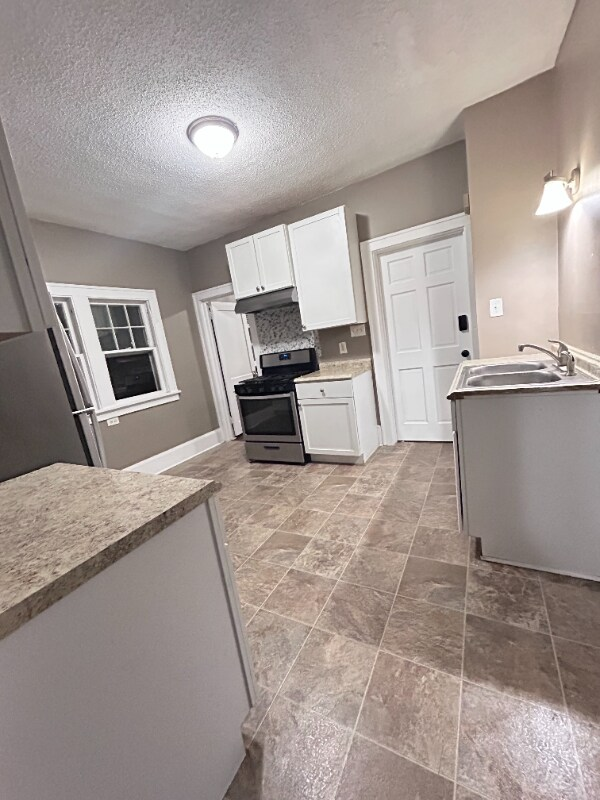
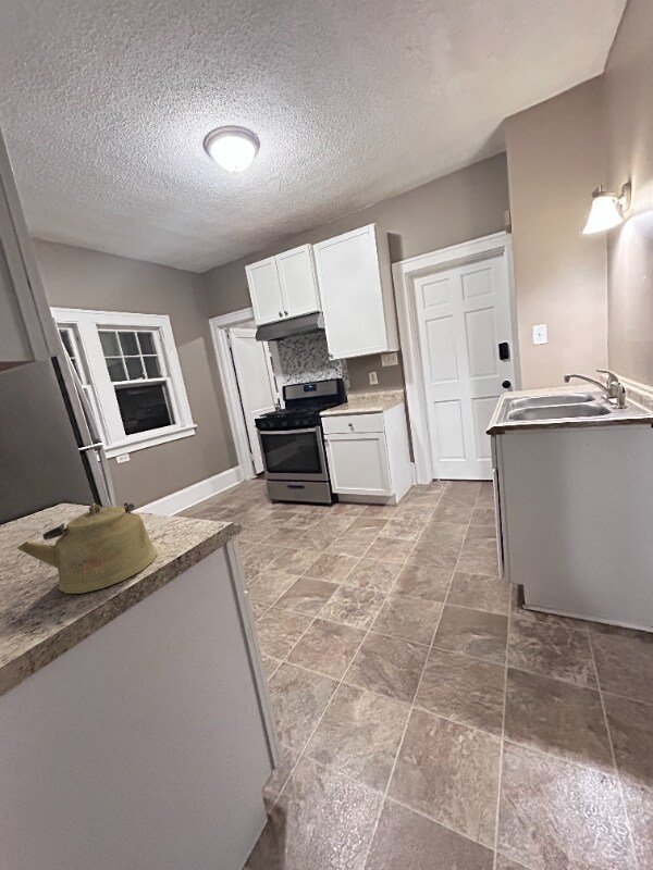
+ kettle [15,501,159,595]
